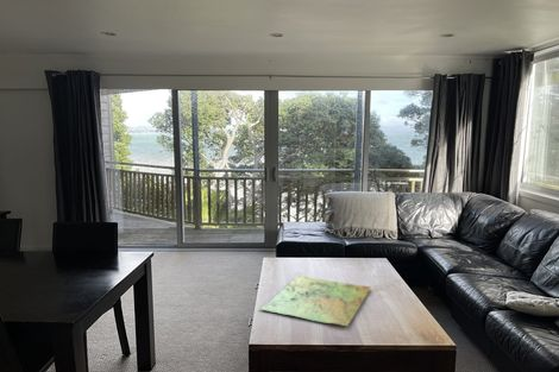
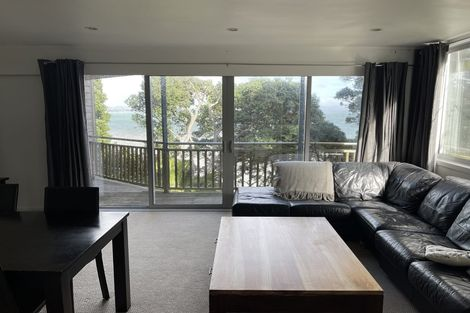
- board game [259,275,372,327]
